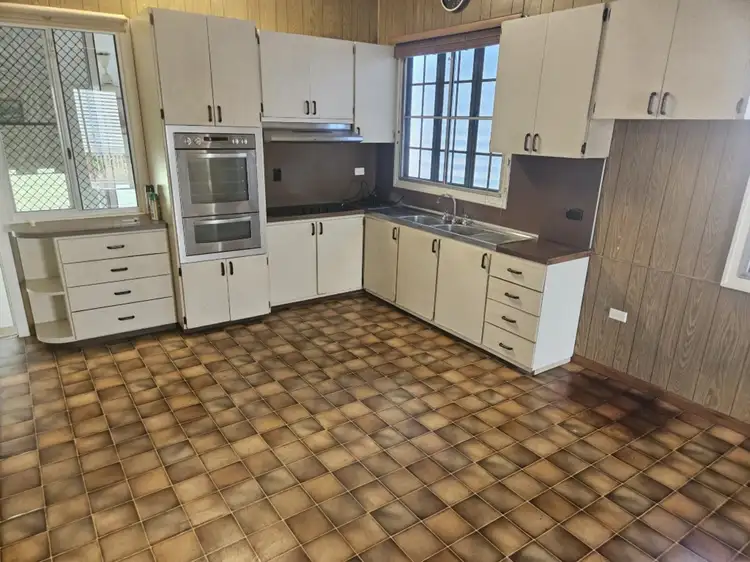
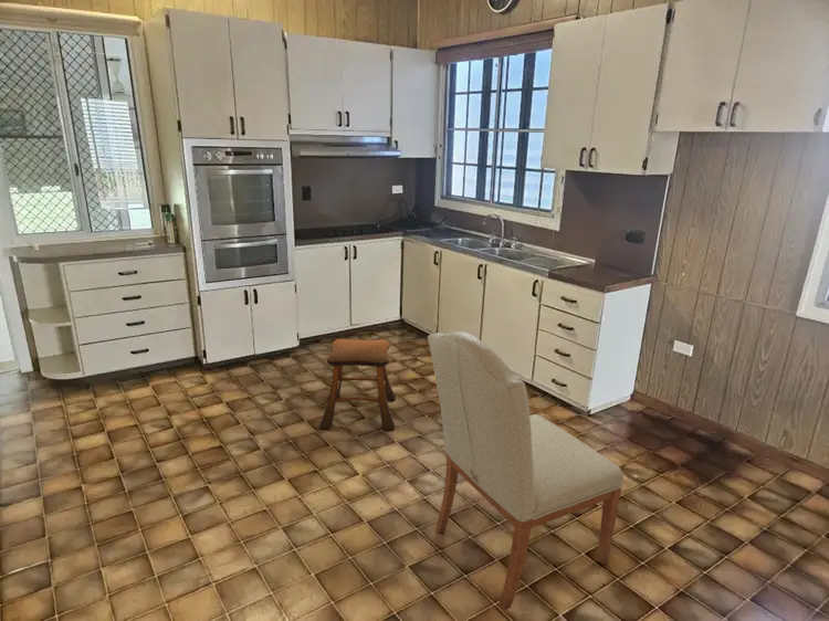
+ stool [318,338,397,431]
+ chair [427,330,625,611]
